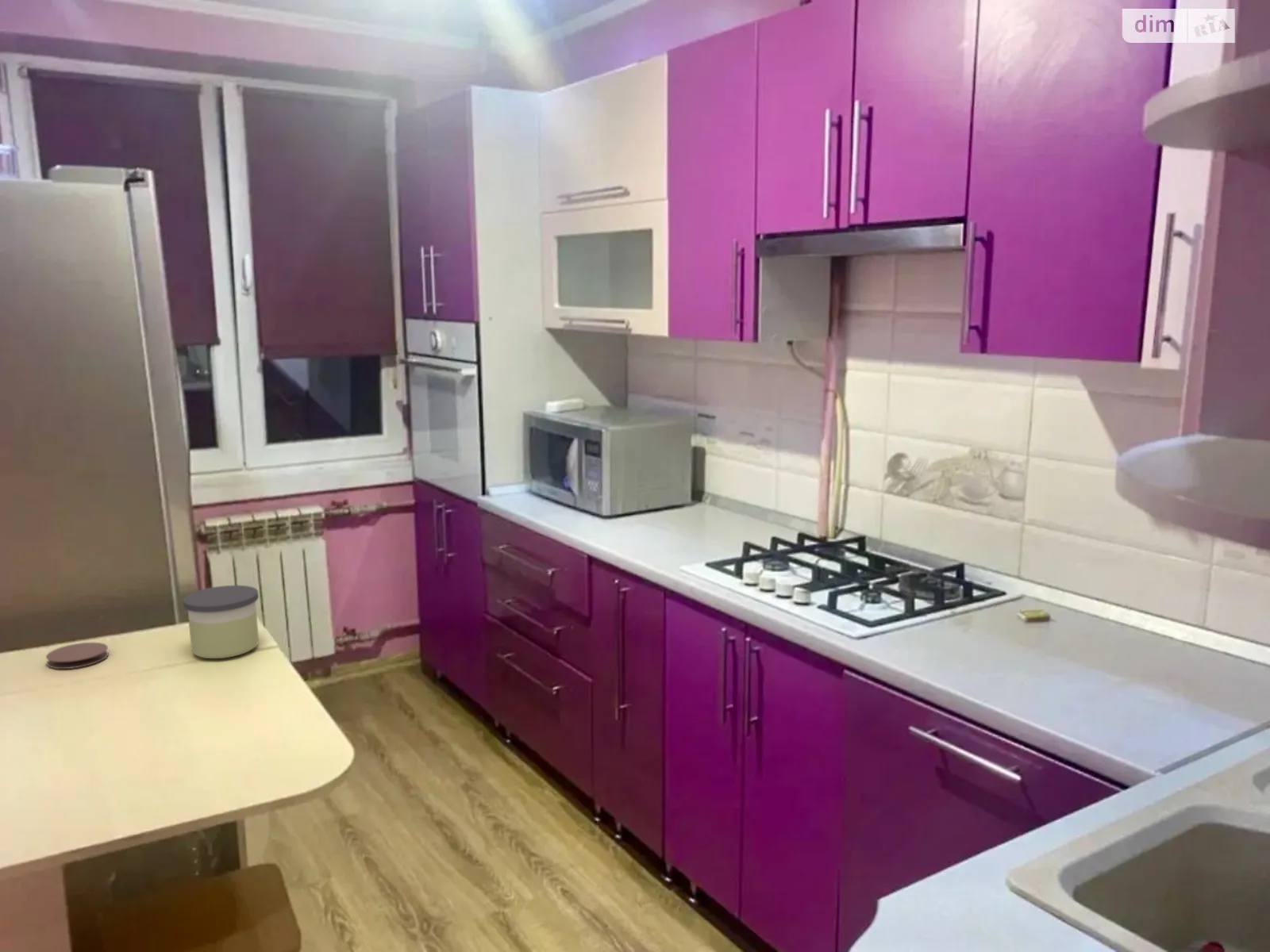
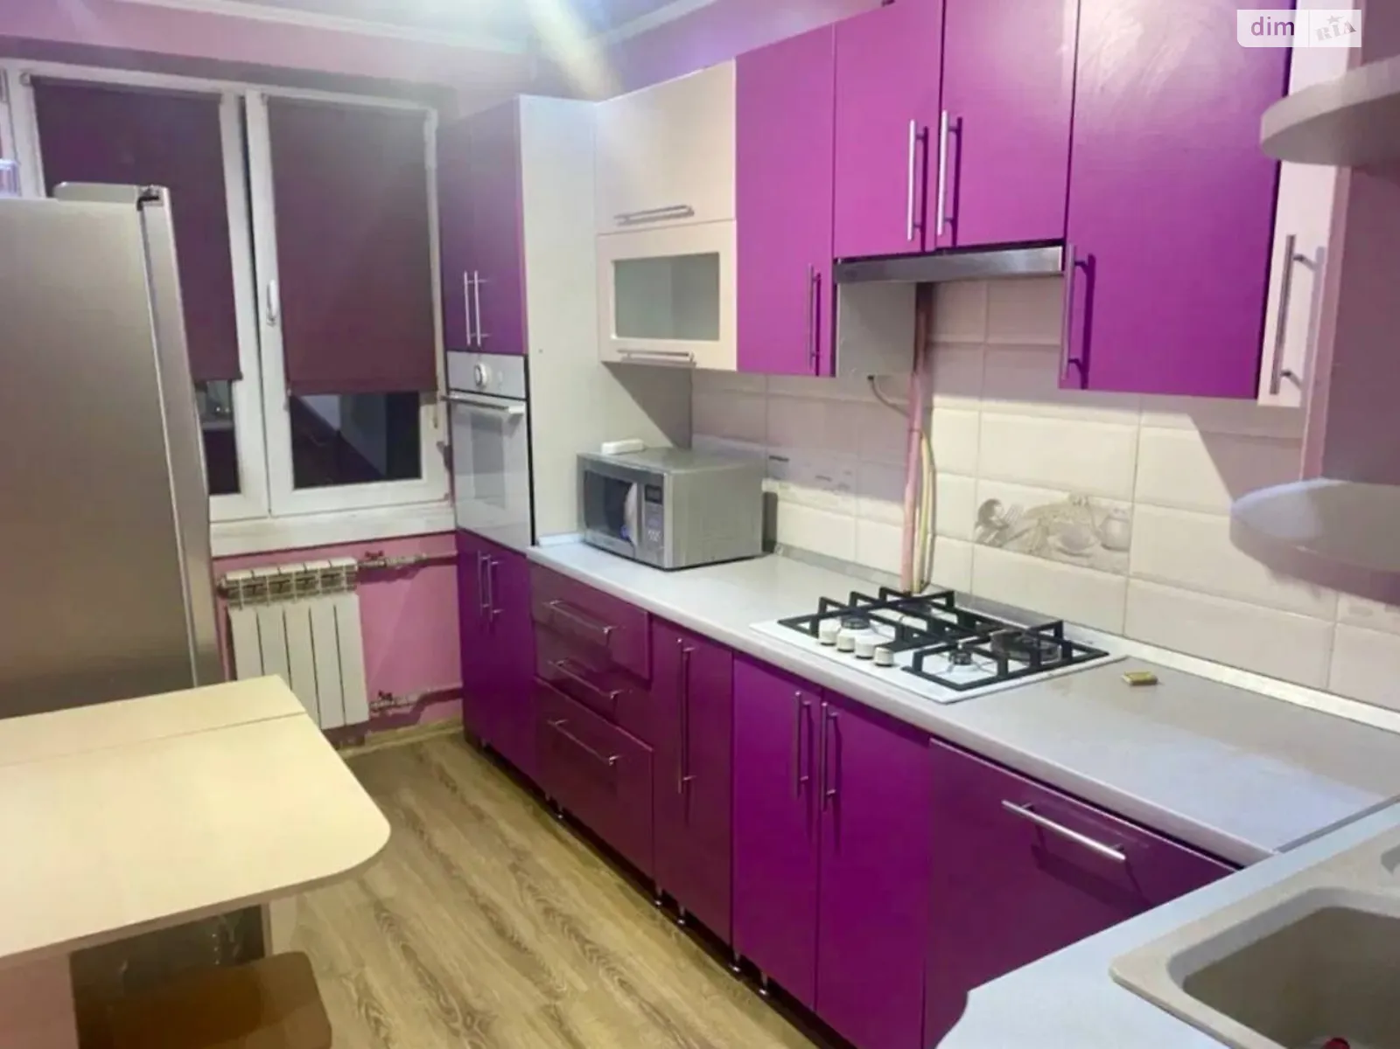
- coaster [45,642,110,670]
- candle [183,585,260,659]
